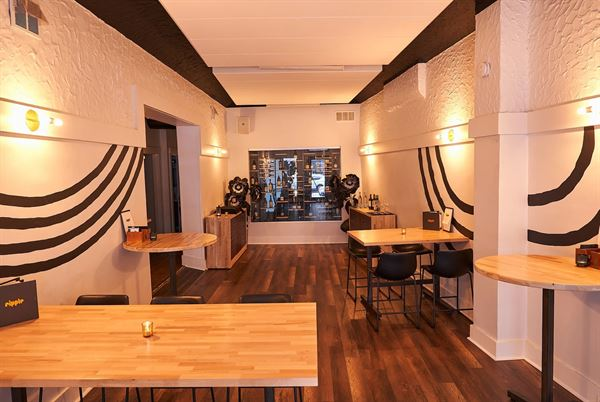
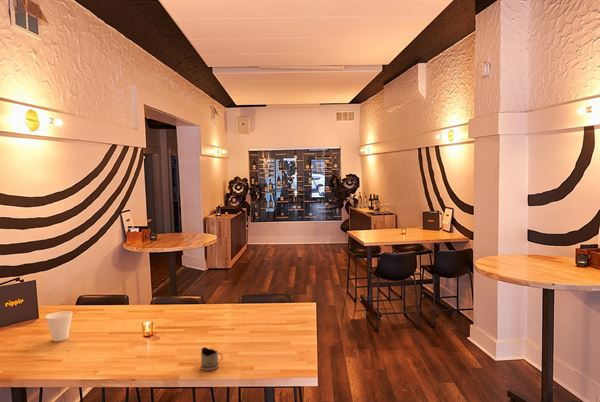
+ tea glass holder [200,346,224,372]
+ cup [45,310,74,342]
